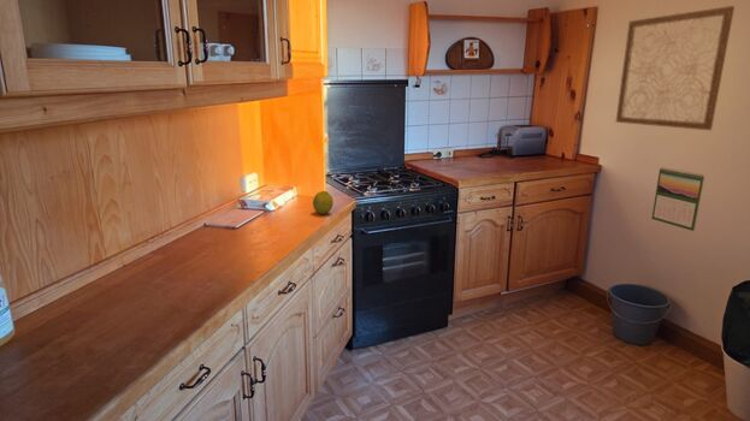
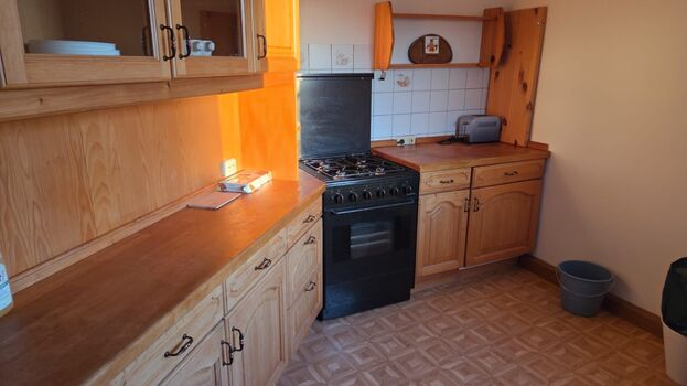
- fruit [312,190,335,215]
- calendar [650,166,705,232]
- wall art [615,5,736,131]
